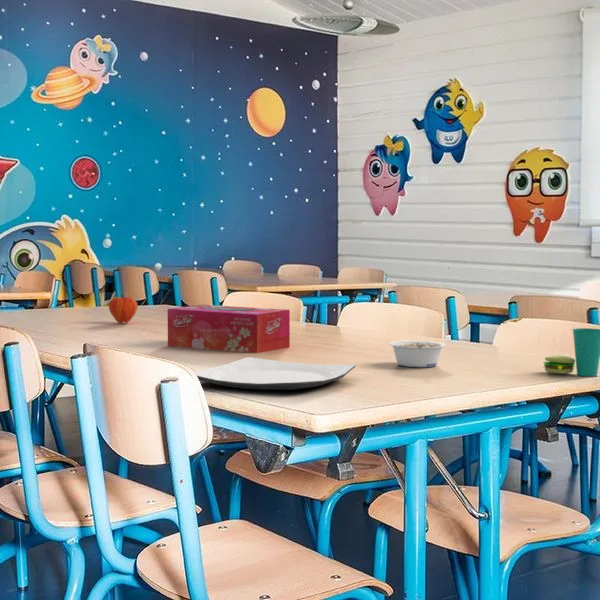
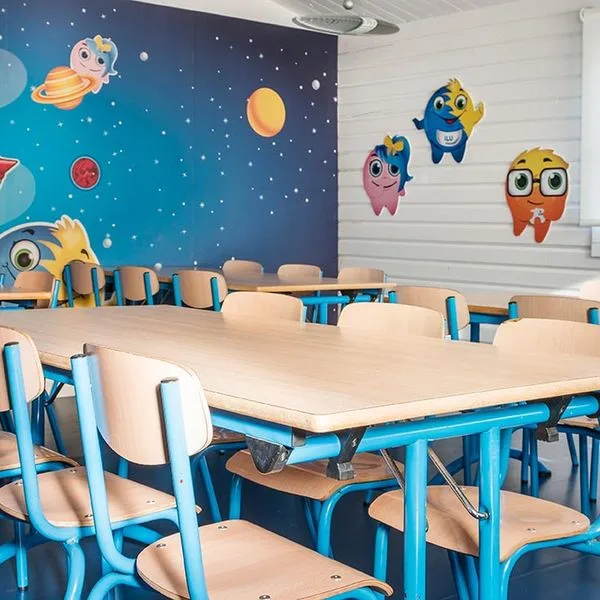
- plate [193,356,356,391]
- legume [388,340,447,368]
- cup [542,327,600,377]
- tissue box [167,304,291,354]
- fruit [108,292,139,324]
